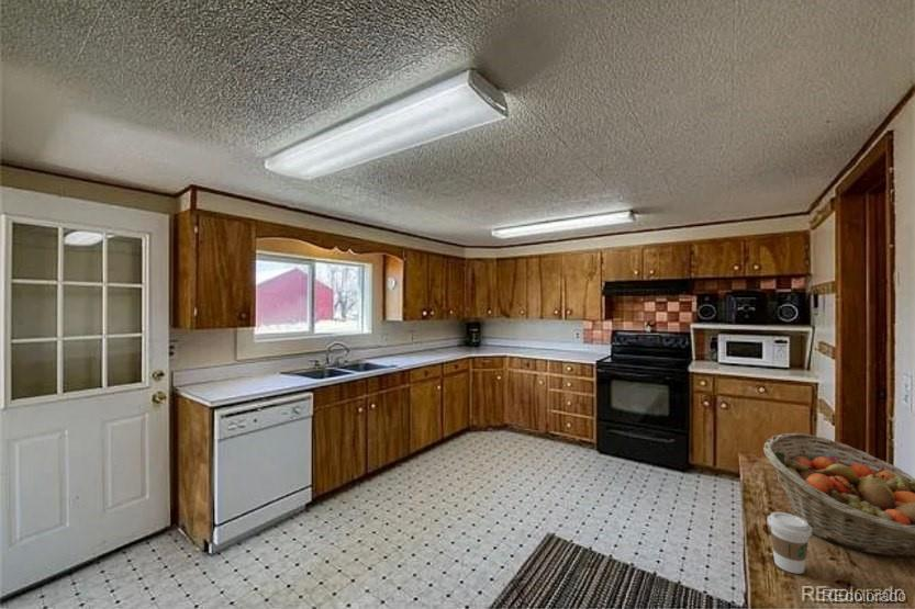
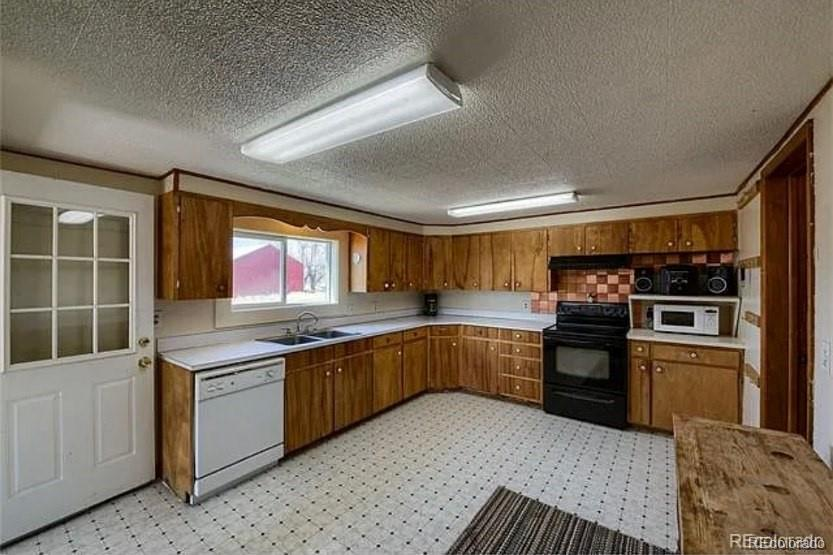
- coffee cup [766,511,813,575]
- fruit basket [762,432,915,559]
